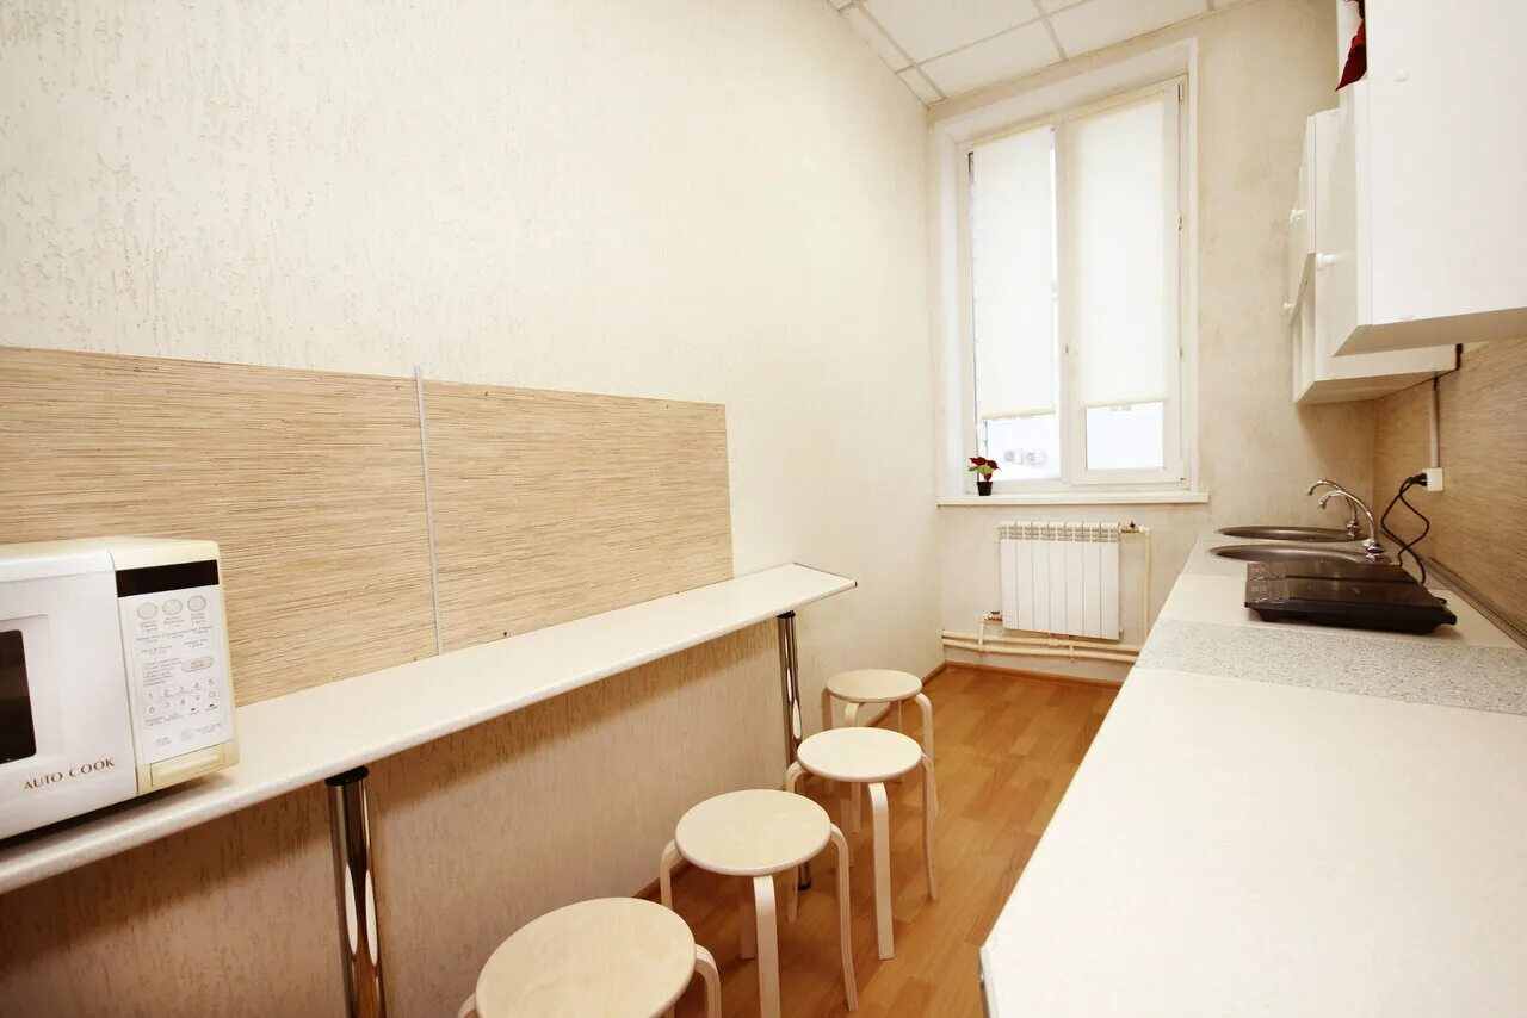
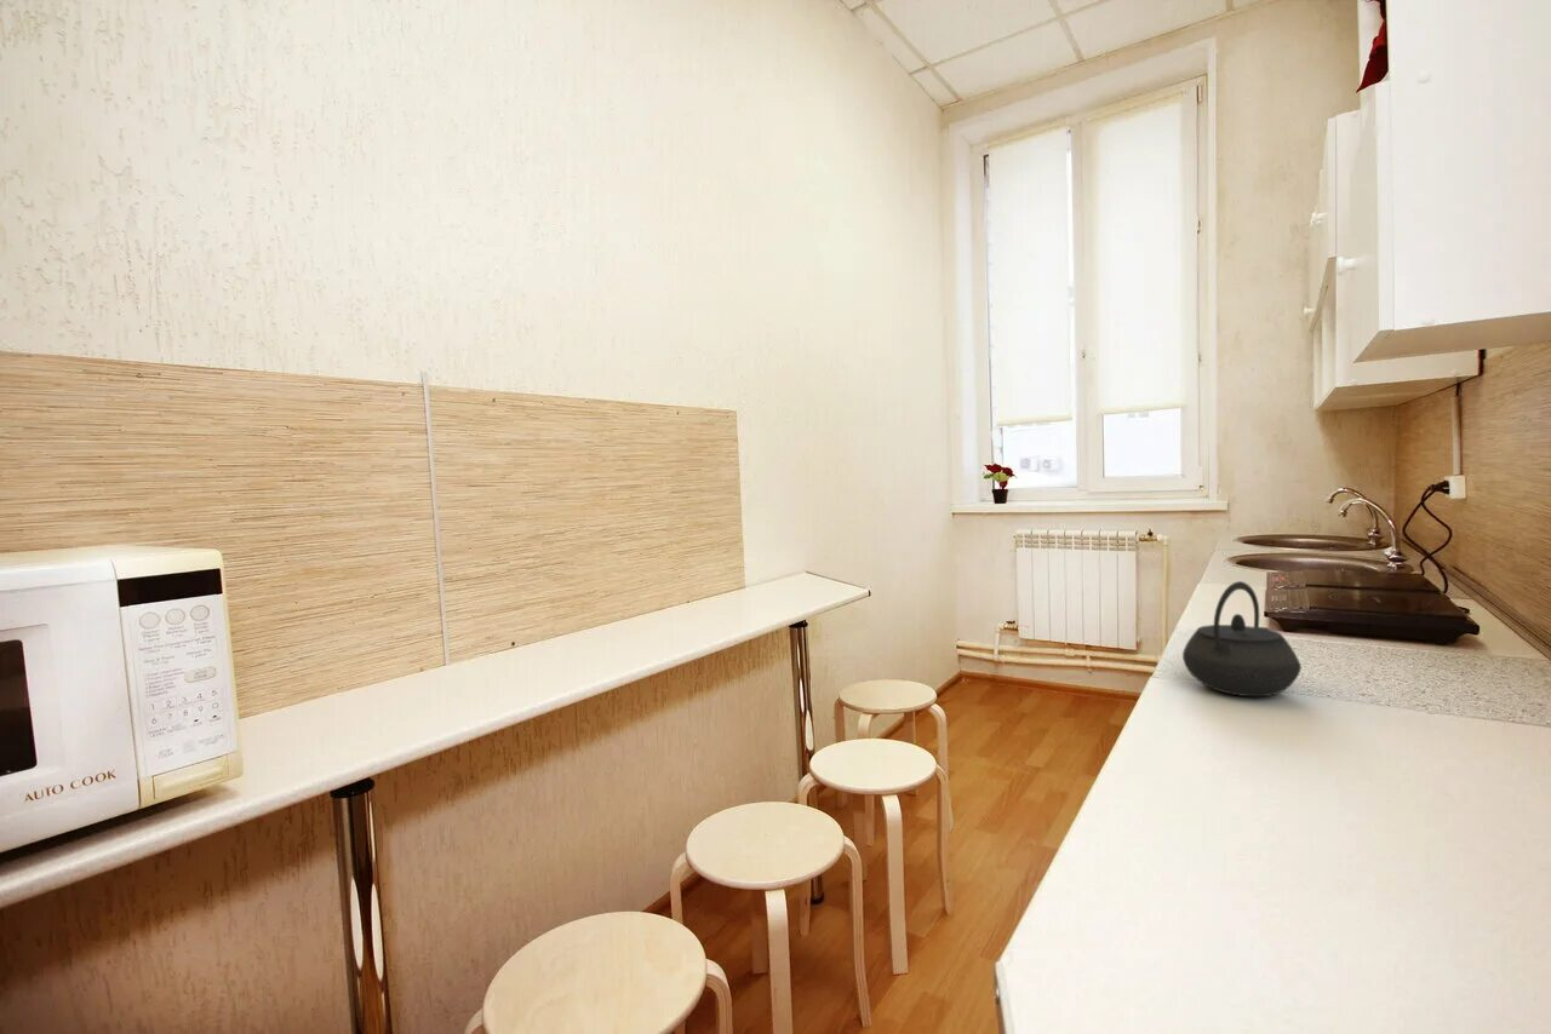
+ kettle [1181,580,1303,697]
